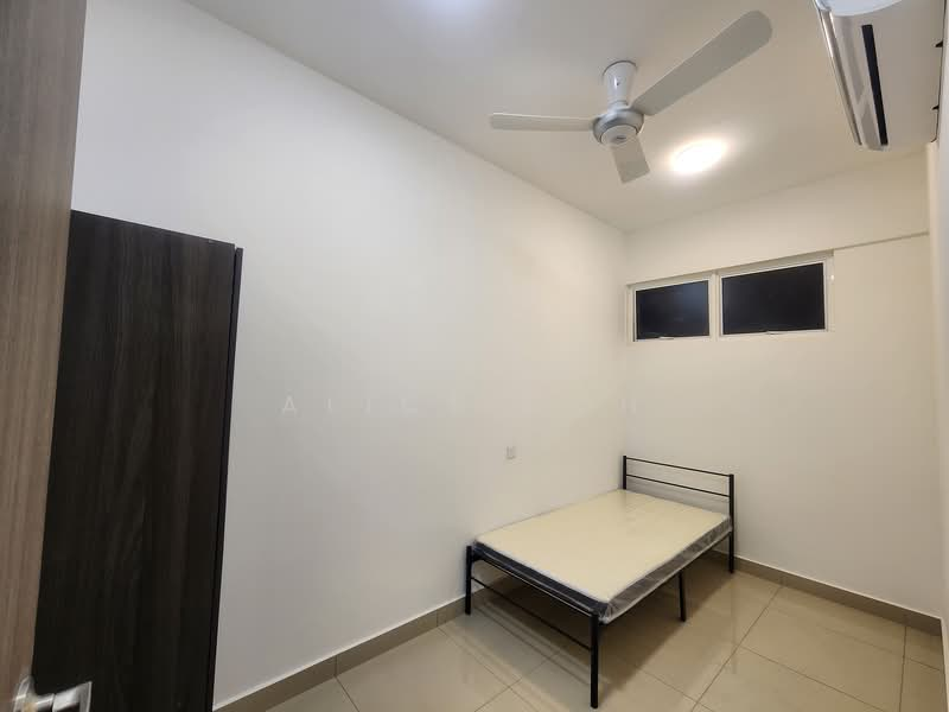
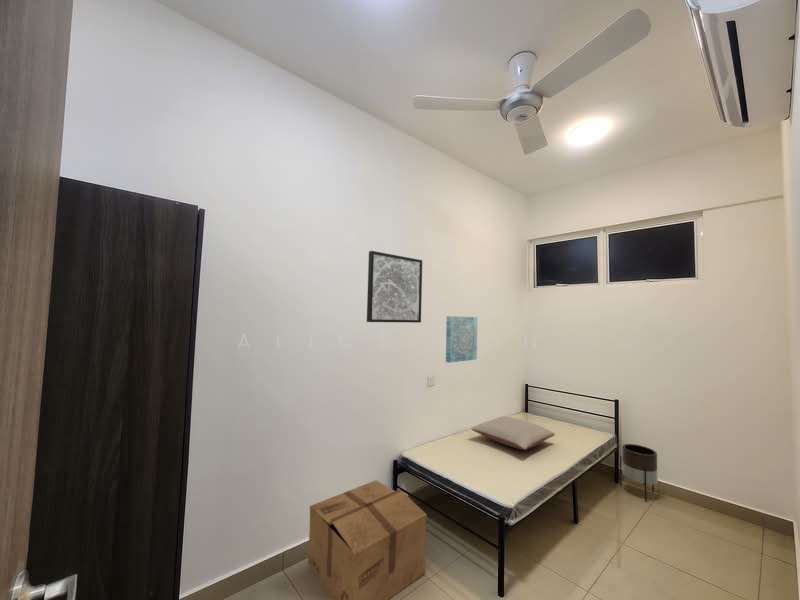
+ wall art [445,315,478,364]
+ planter [619,443,659,503]
+ wall art [366,250,423,324]
+ pillow [470,415,556,451]
+ cardboard box [307,479,428,600]
